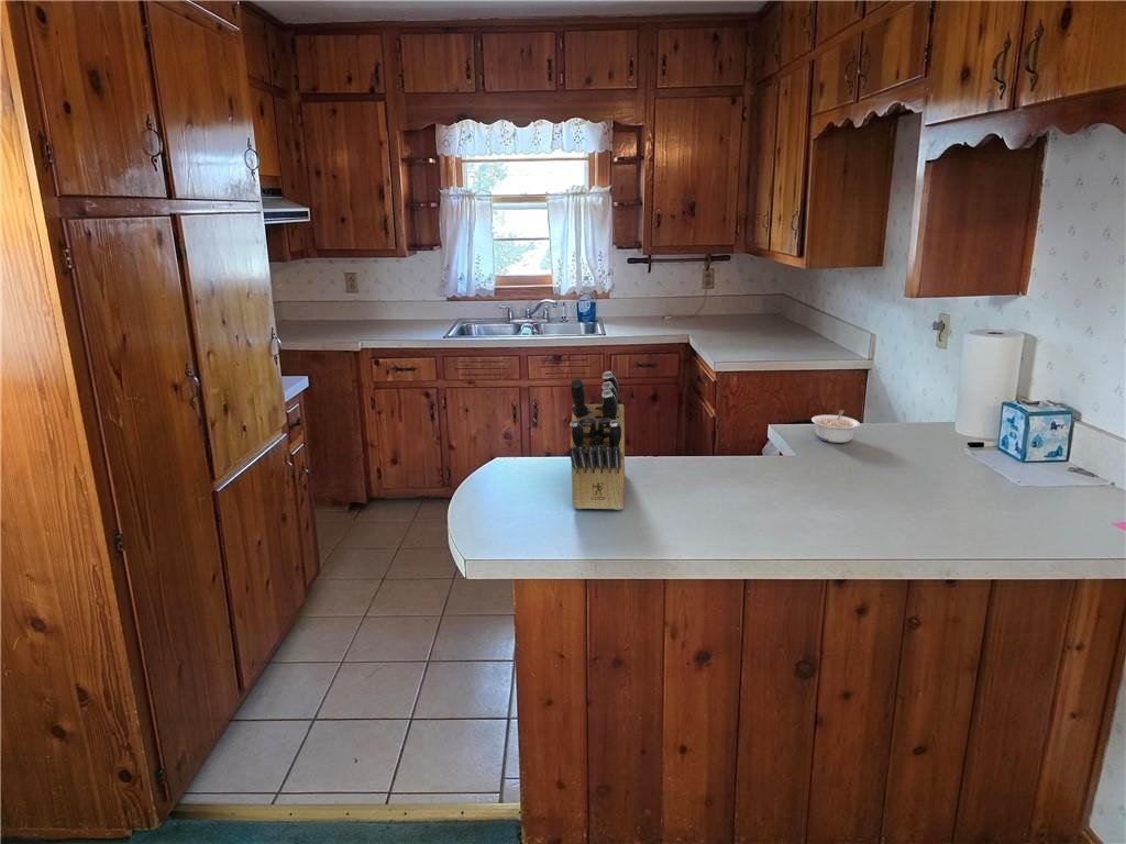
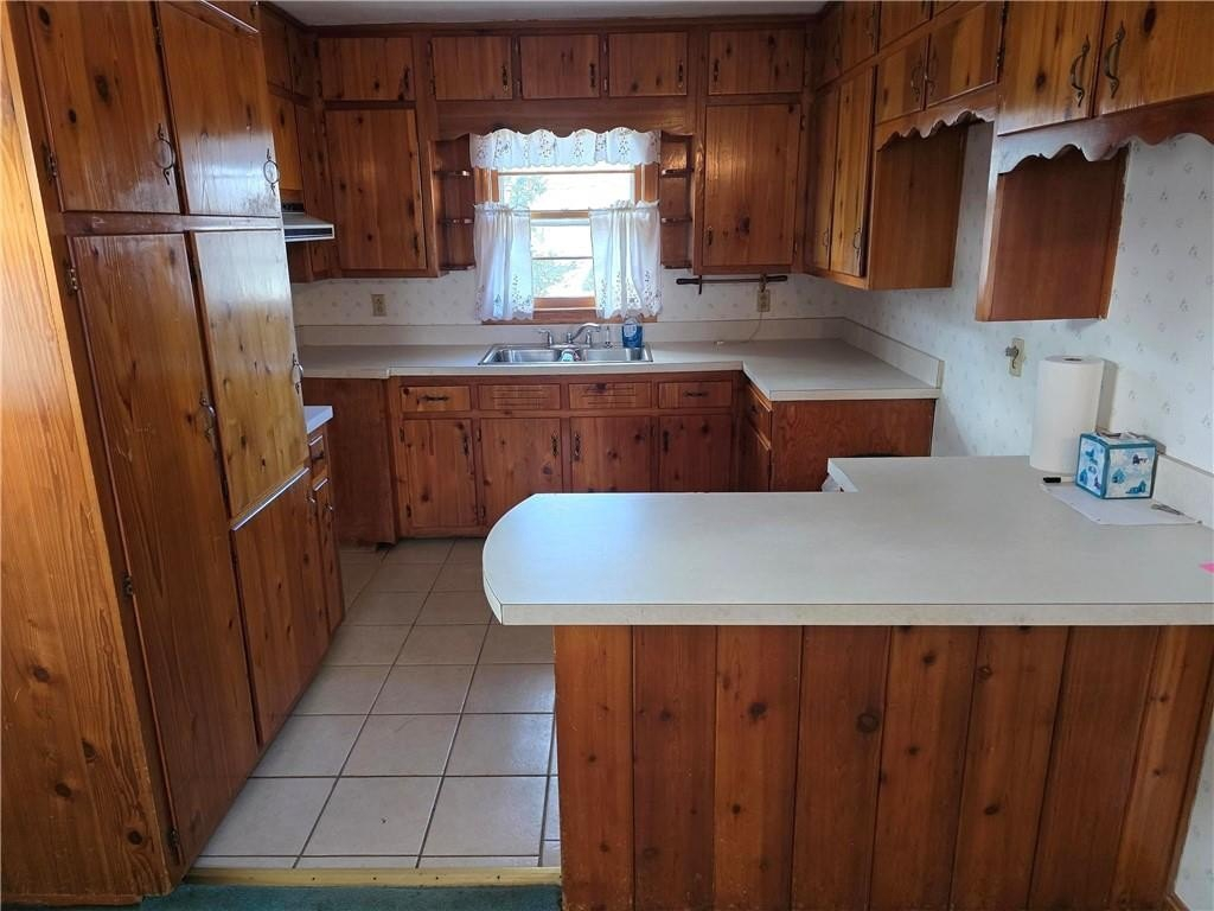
- knife block [568,370,626,511]
- legume [810,409,861,444]
